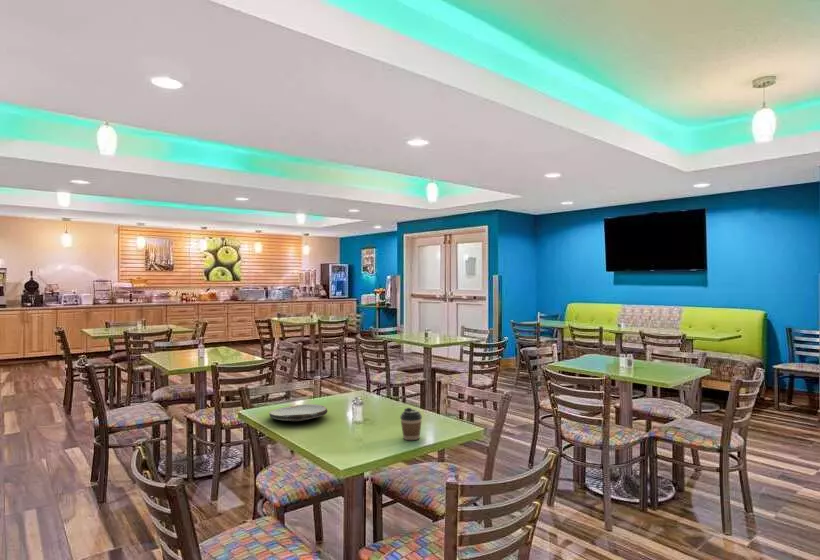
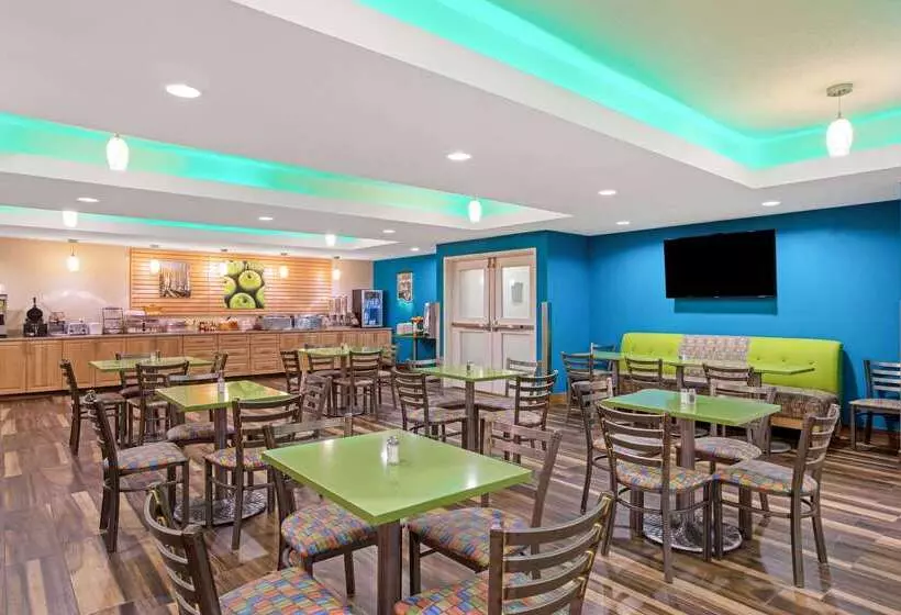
- coffee cup [399,407,423,441]
- plate [268,403,328,422]
